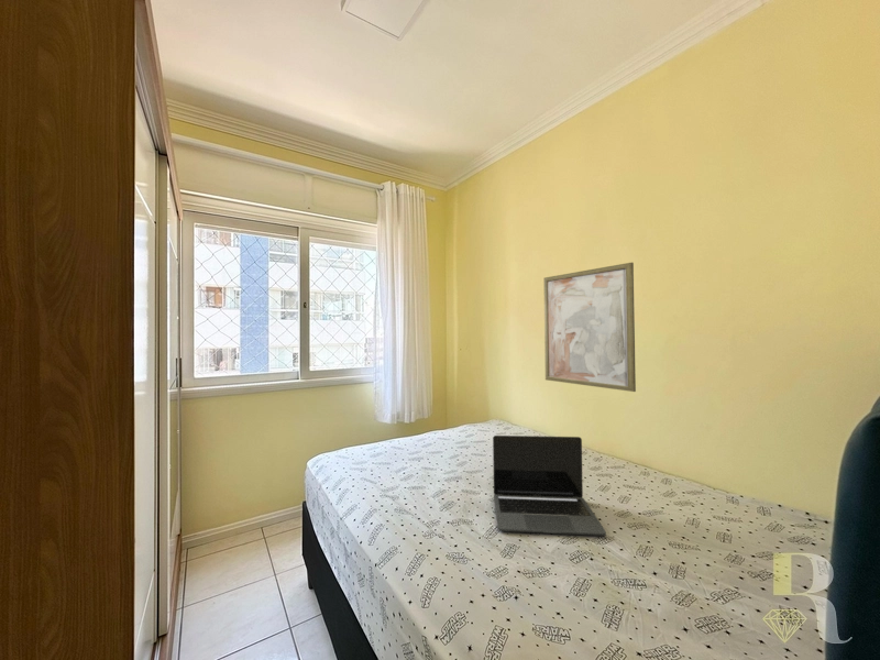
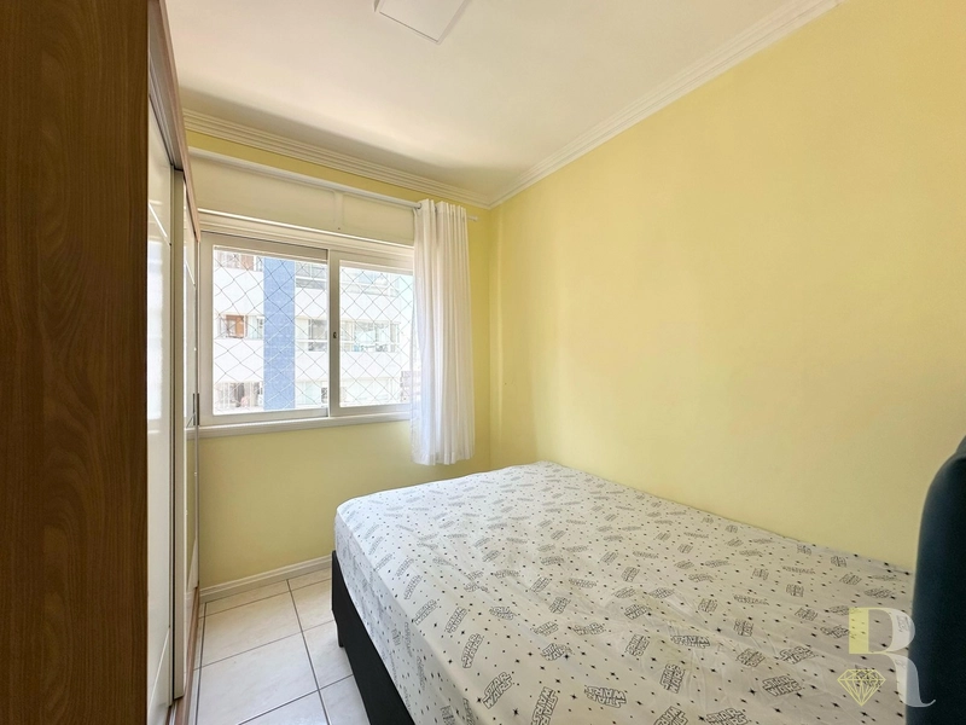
- wall art [542,262,637,393]
- laptop [492,435,607,537]
